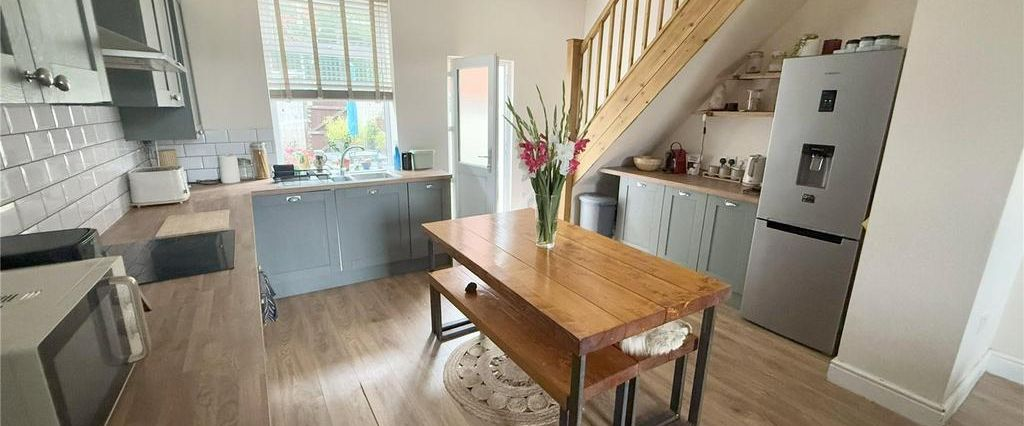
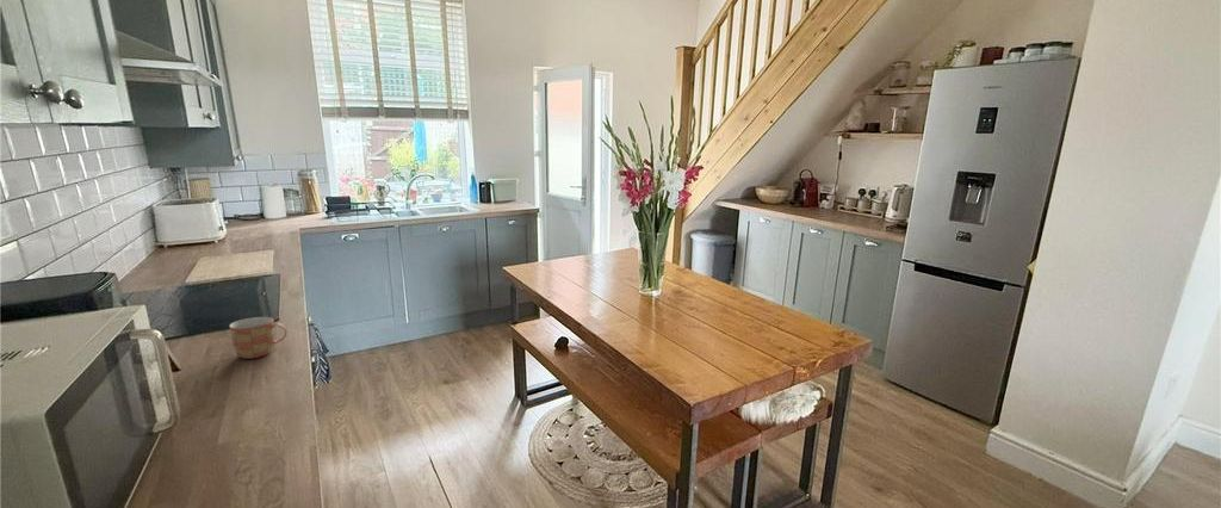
+ mug [228,316,289,360]
